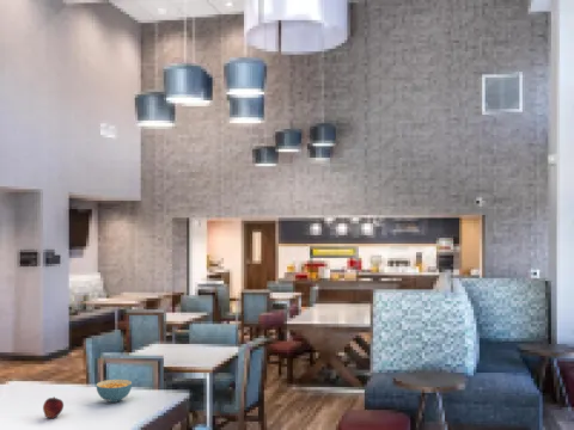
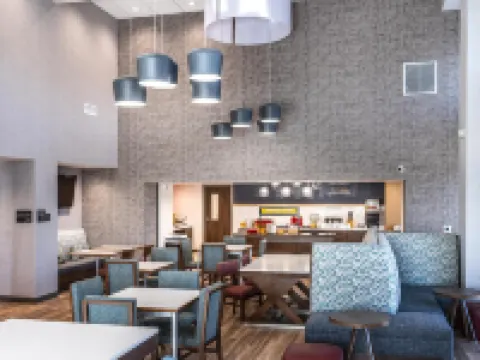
- cereal bowl [96,379,133,404]
- fruit [42,395,65,419]
